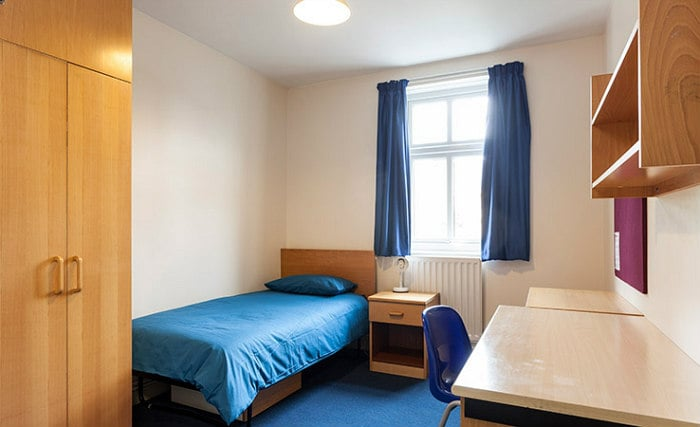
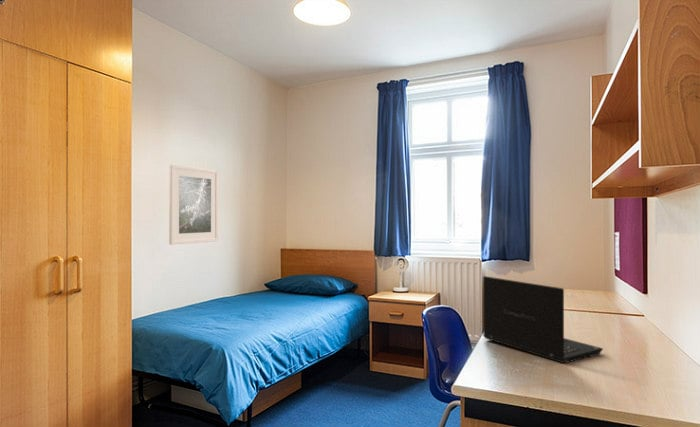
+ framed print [168,163,219,246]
+ laptop [482,275,604,364]
